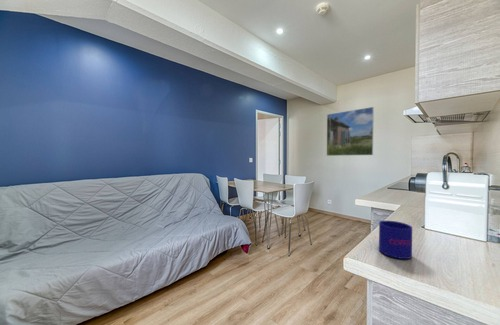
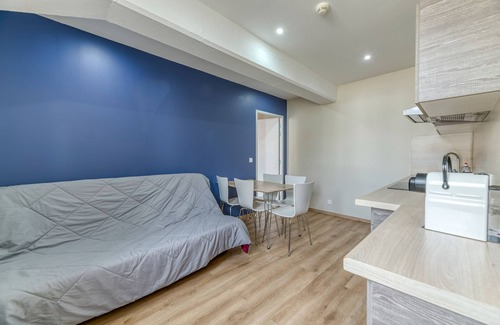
- mug [378,220,413,260]
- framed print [326,106,375,157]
